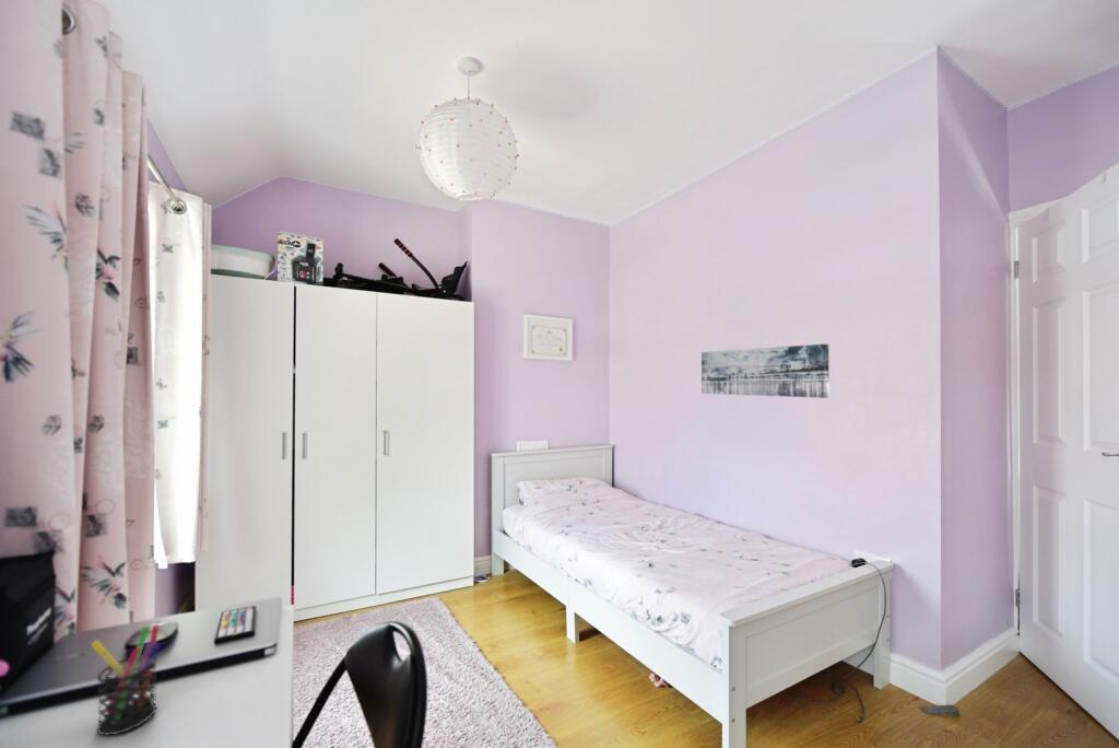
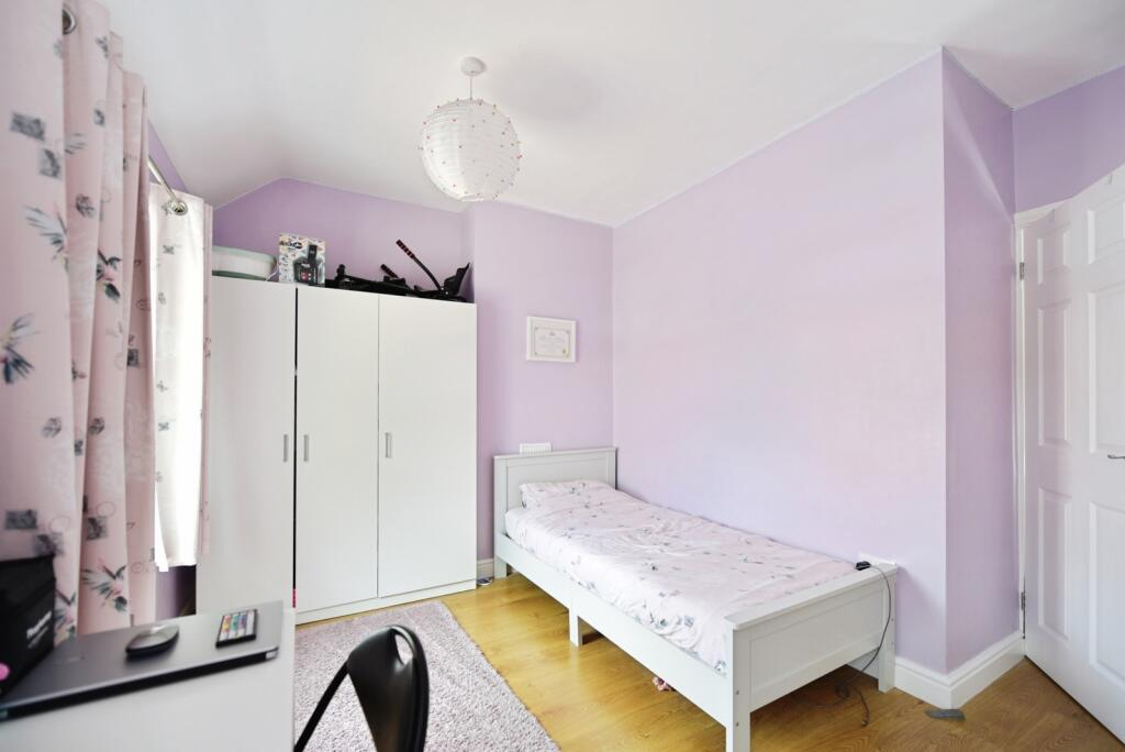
- wall art [700,343,831,399]
- pen holder [90,623,162,736]
